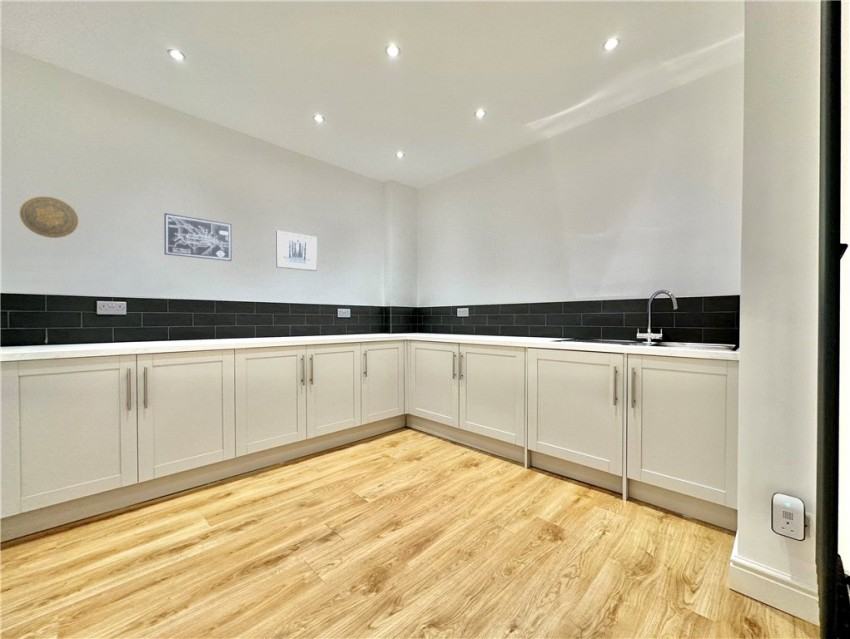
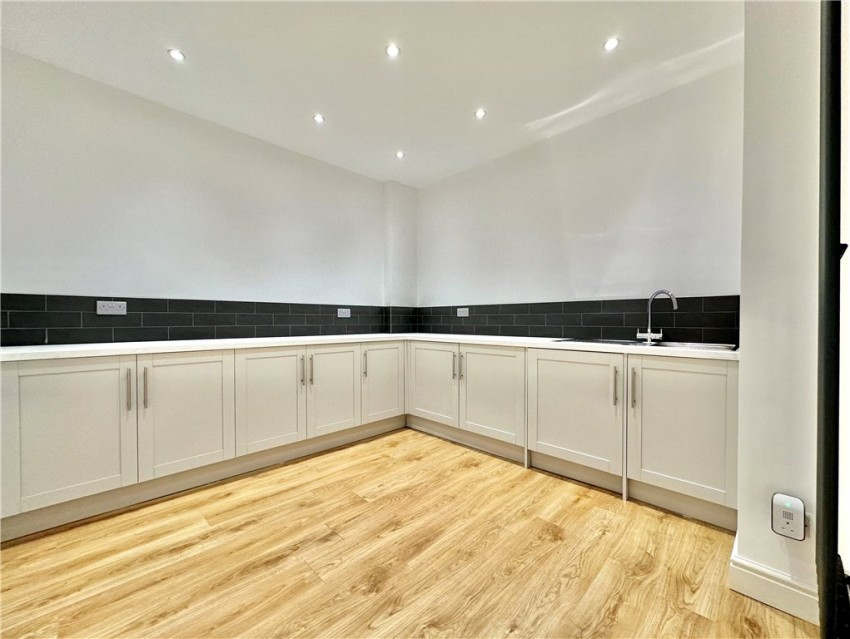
- decorative plate [19,195,80,239]
- wall art [163,212,233,262]
- wall art [275,230,318,272]
